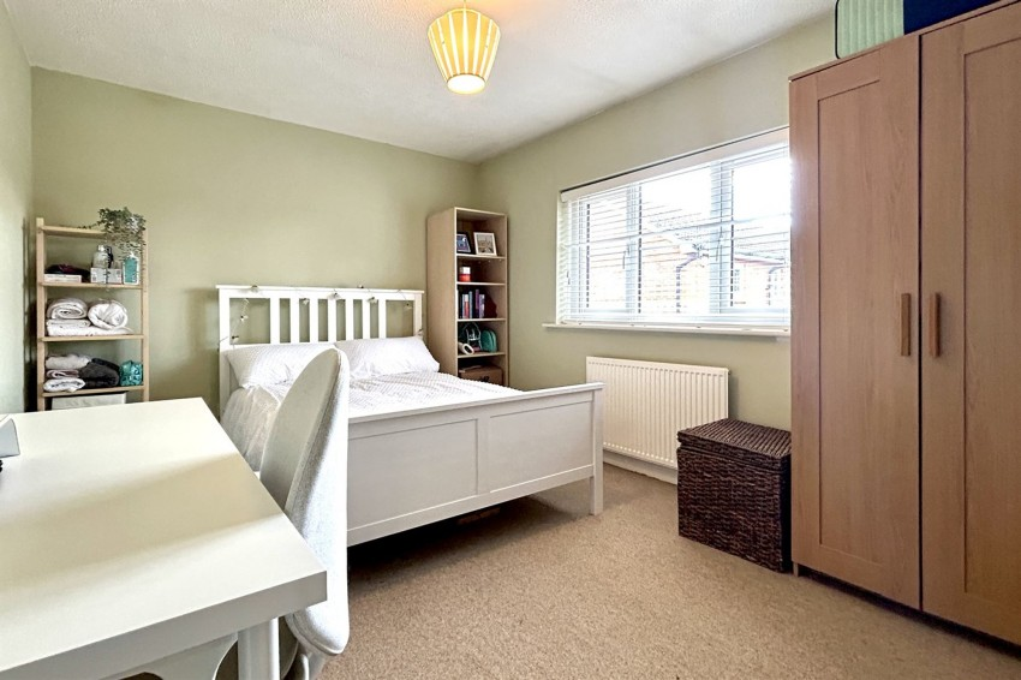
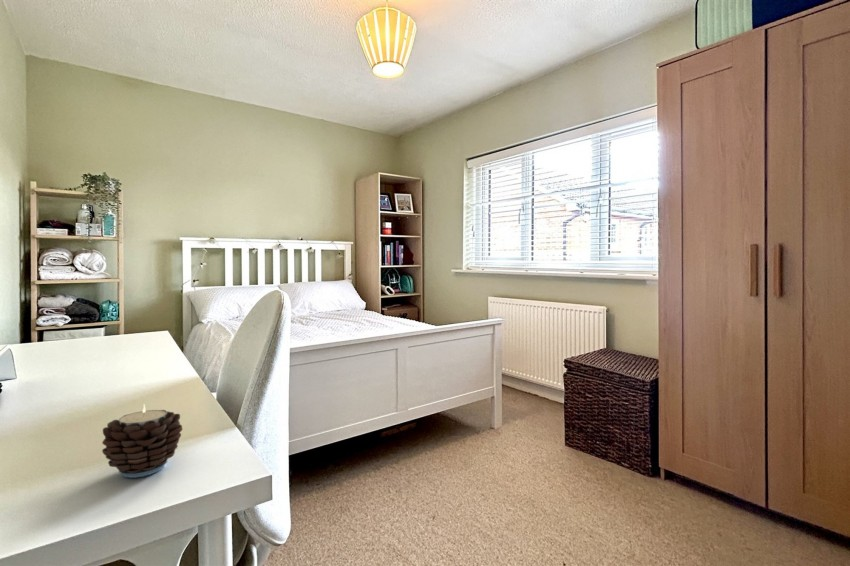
+ candle [101,403,184,479]
